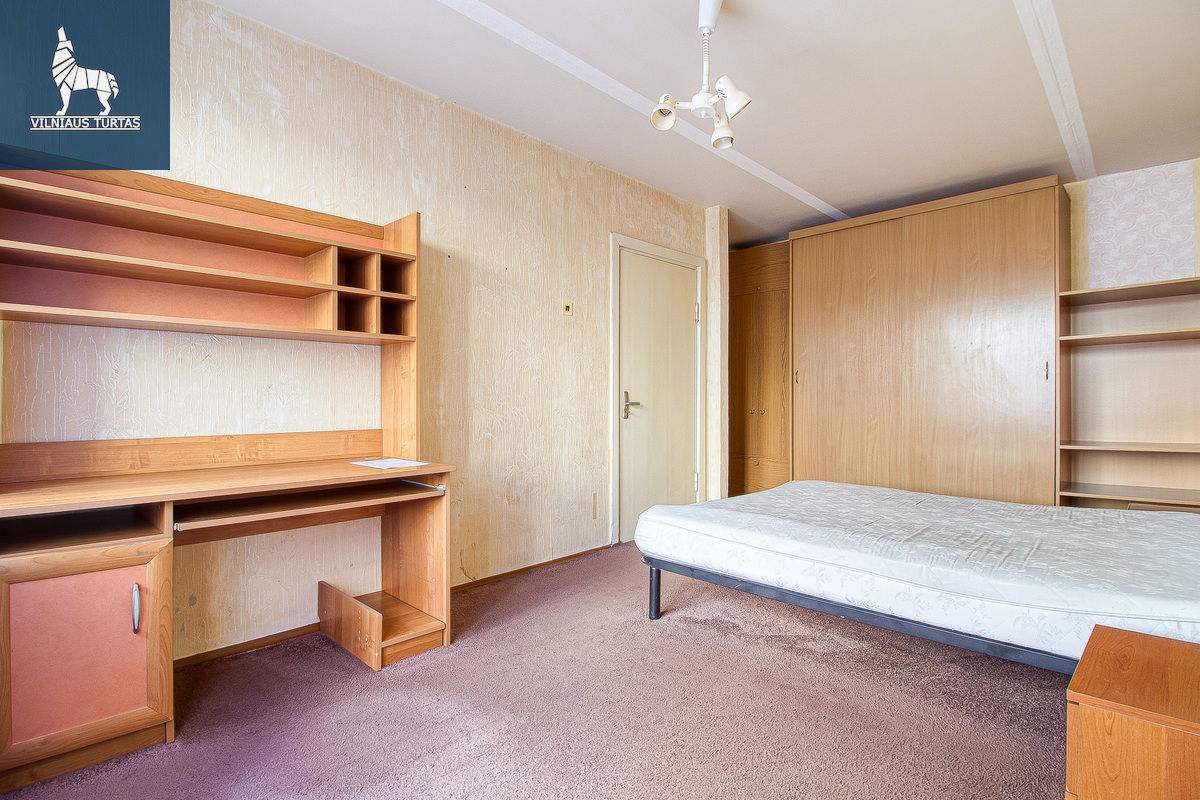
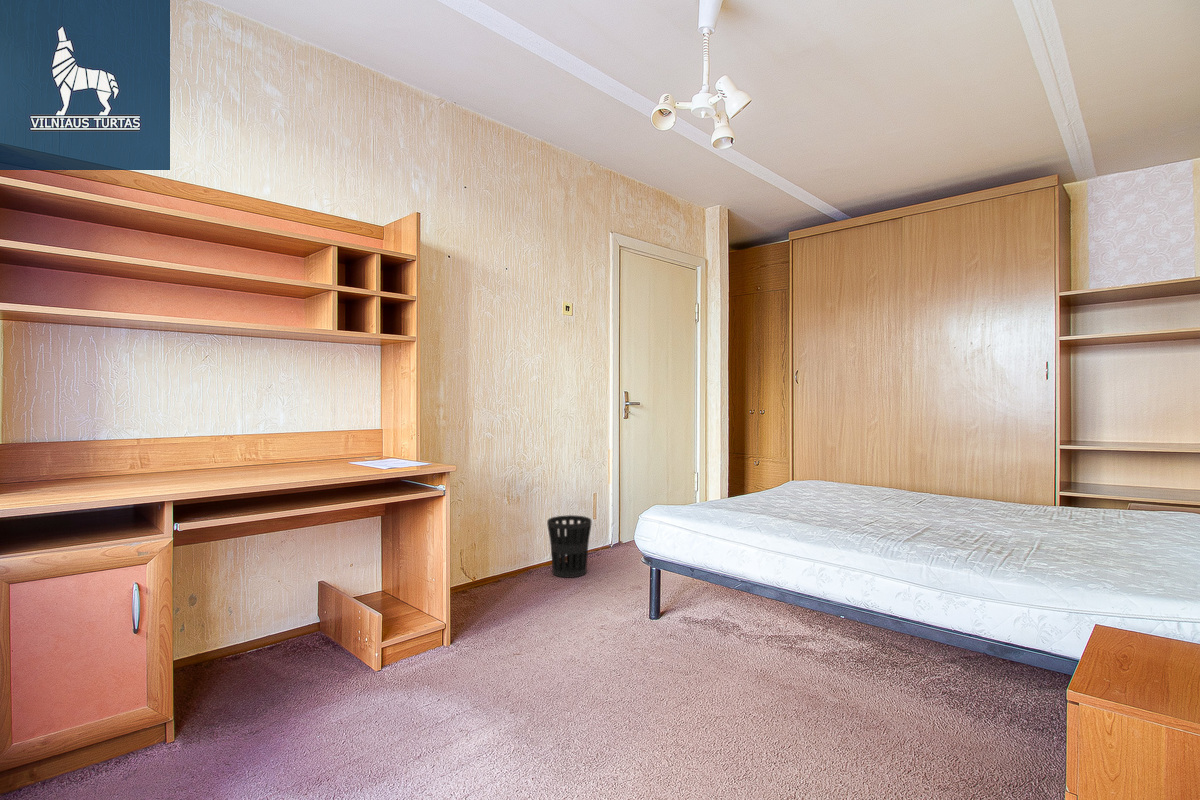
+ wastebasket [546,514,592,579]
